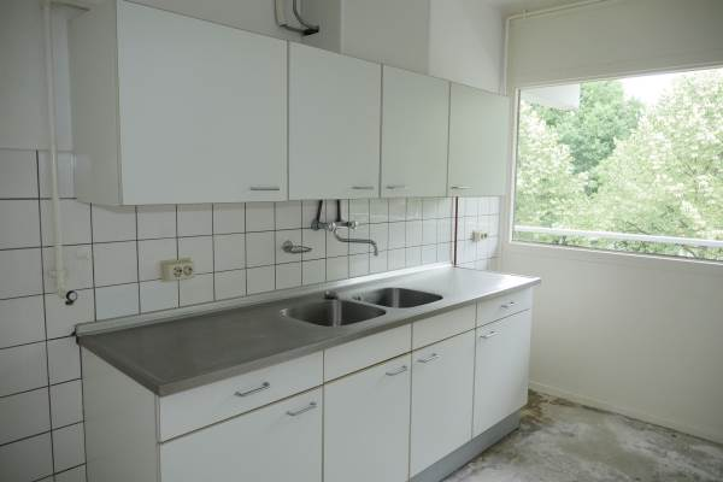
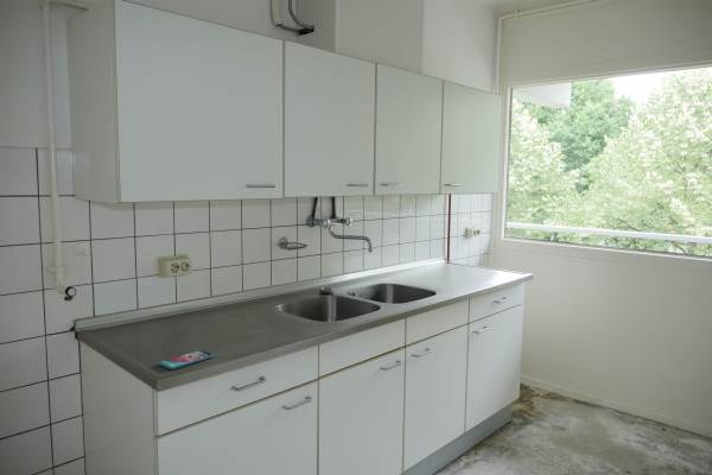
+ smartphone [158,349,215,370]
